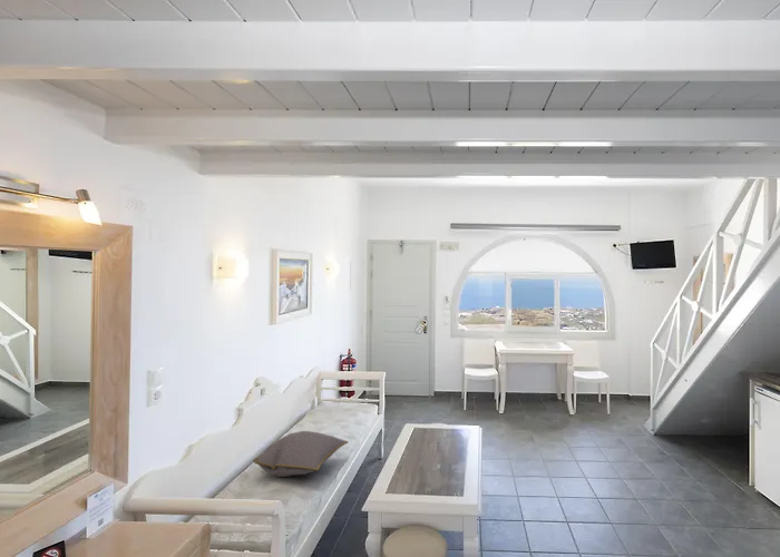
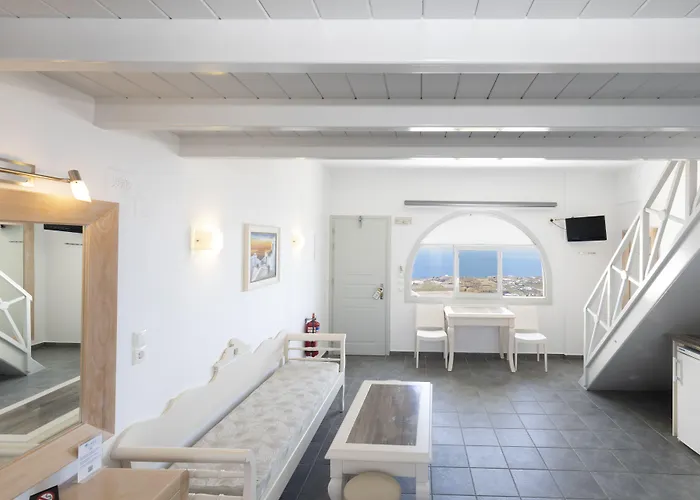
- cushion [252,430,349,478]
